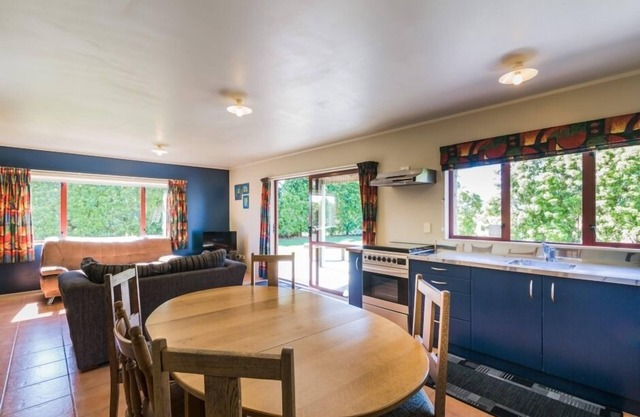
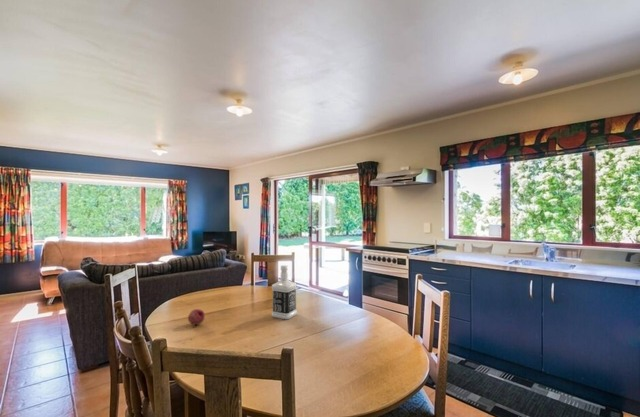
+ fruit [187,308,206,326]
+ bottle [271,264,298,320]
